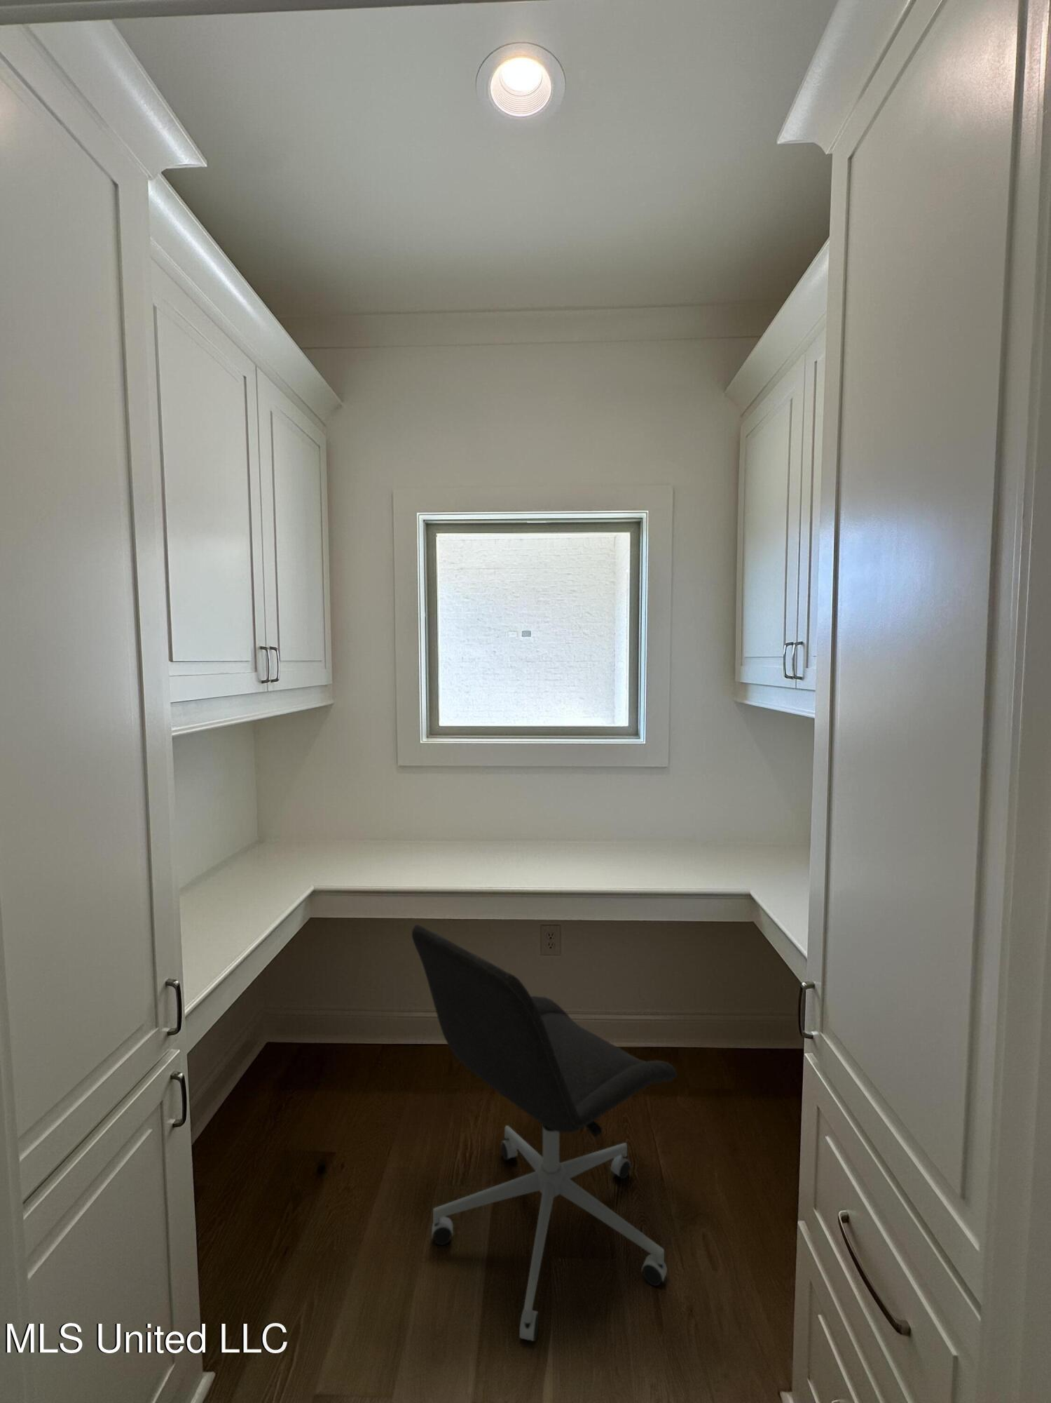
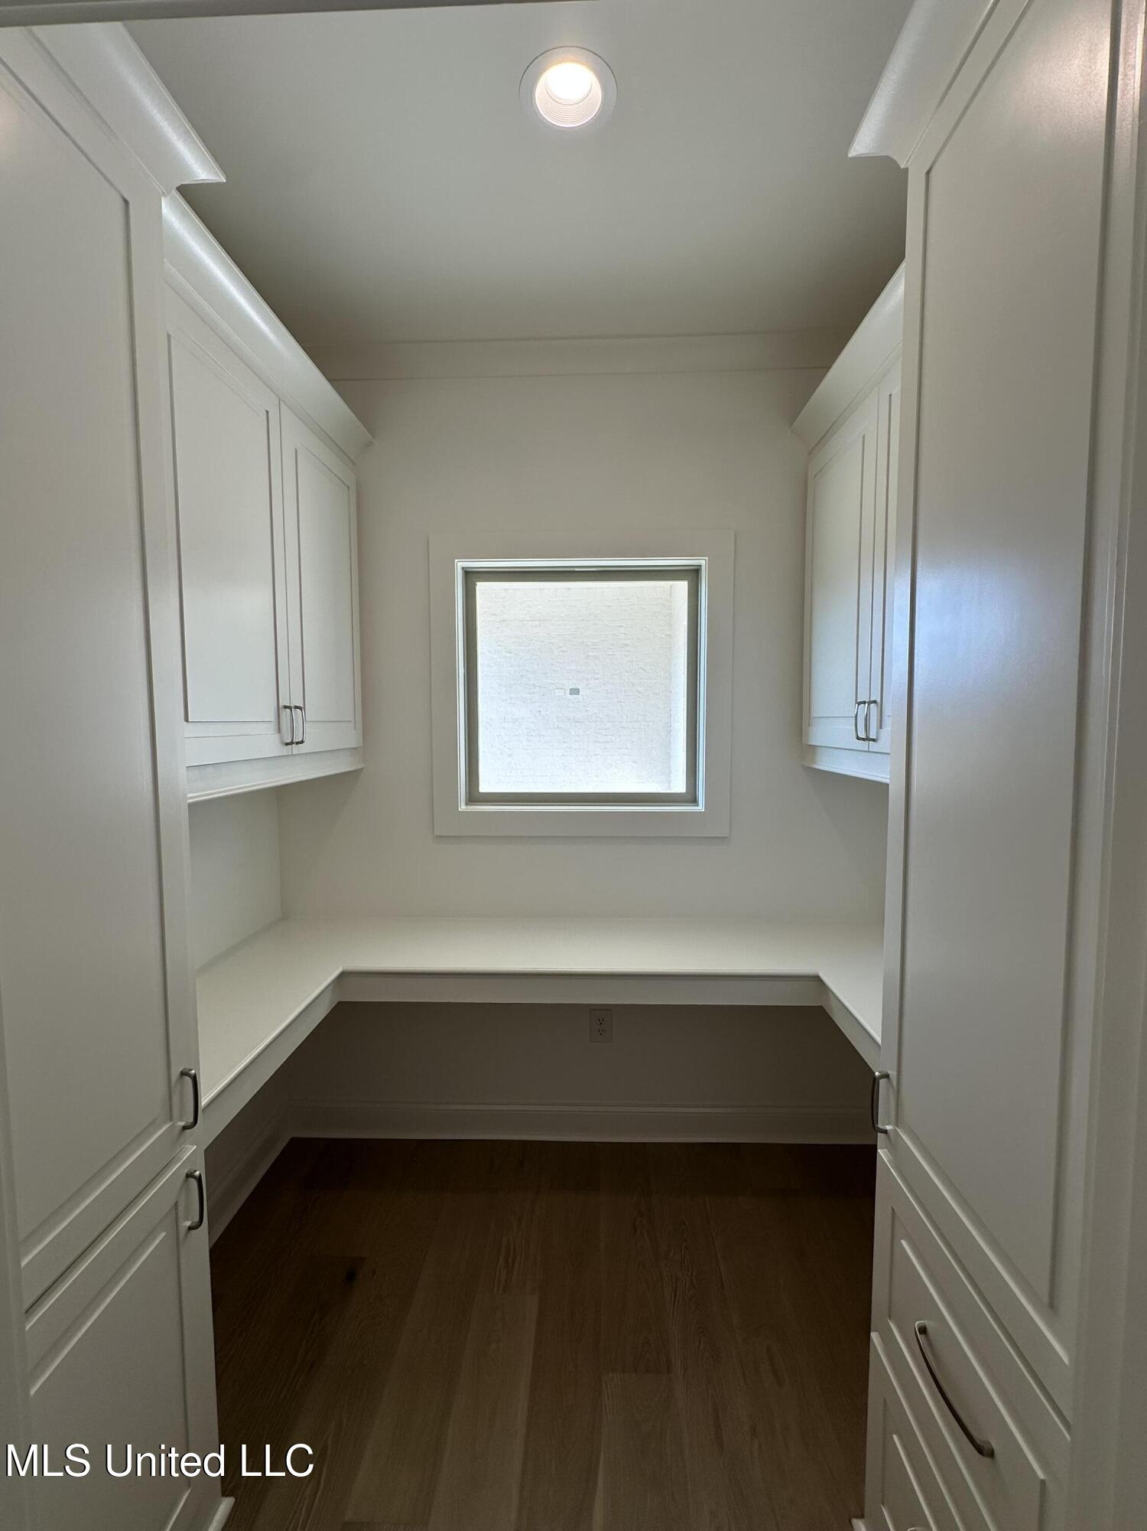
- office chair [412,924,678,1342]
